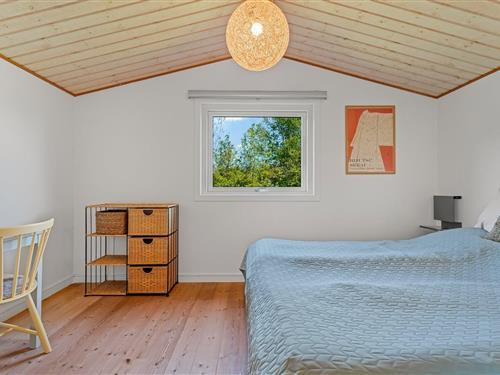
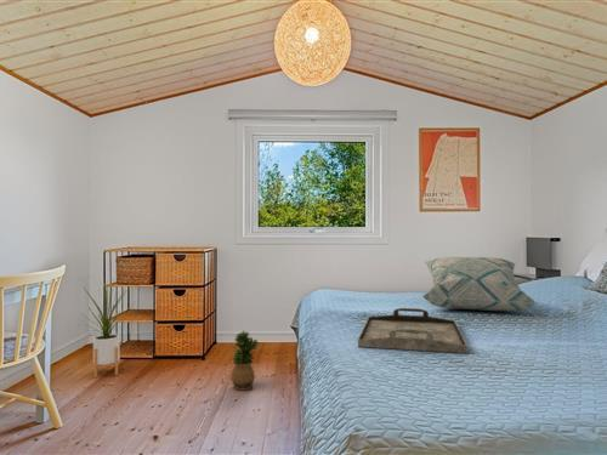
+ serving tray [357,307,469,354]
+ house plant [76,275,137,379]
+ decorative pillow [421,256,538,312]
+ potted plant [229,329,260,392]
